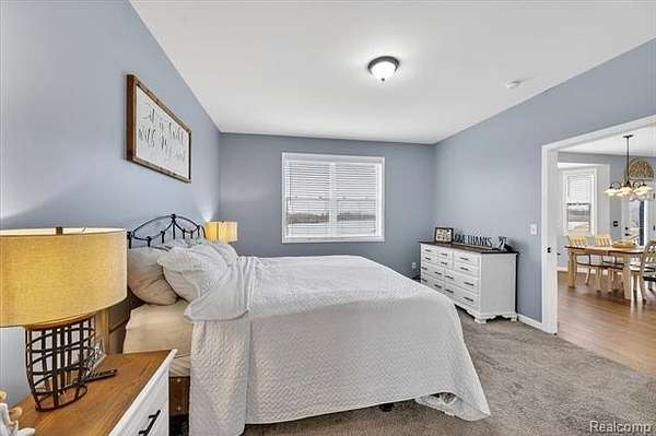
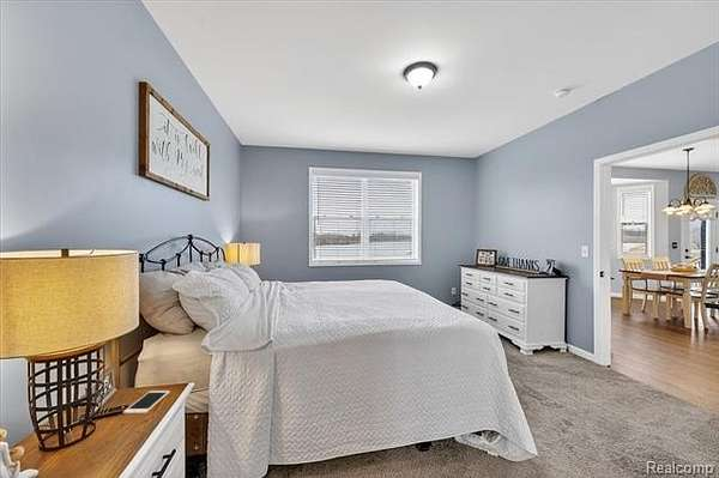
+ cell phone [122,389,171,415]
